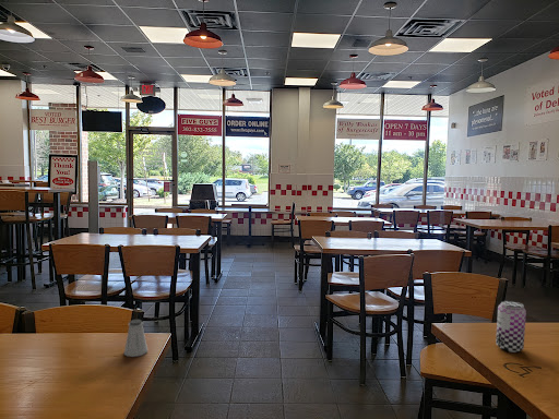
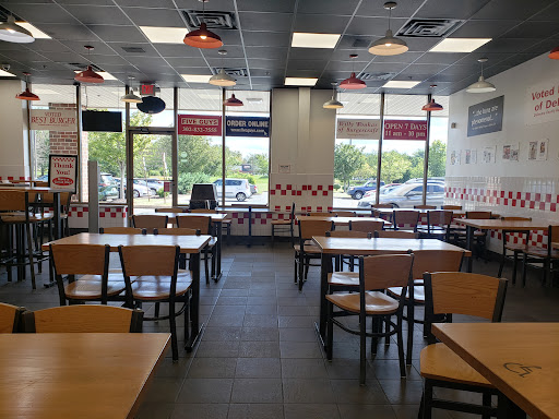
- saltshaker [122,319,148,358]
- beer can [495,300,527,354]
